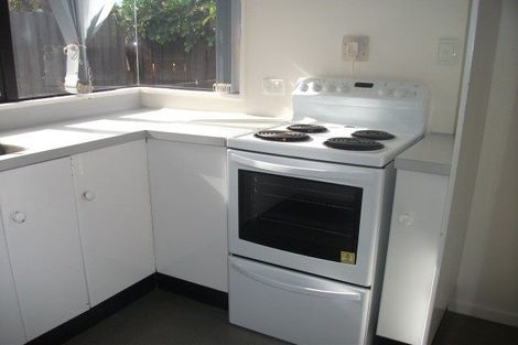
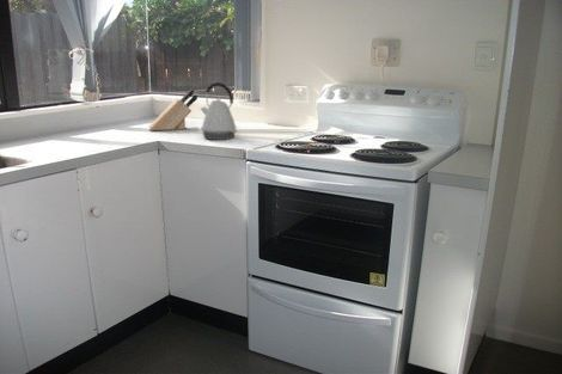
+ kettle [200,81,238,141]
+ knife block [148,88,198,131]
